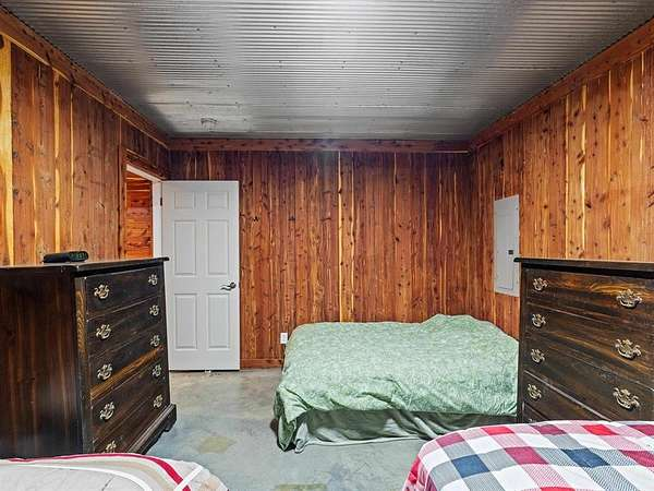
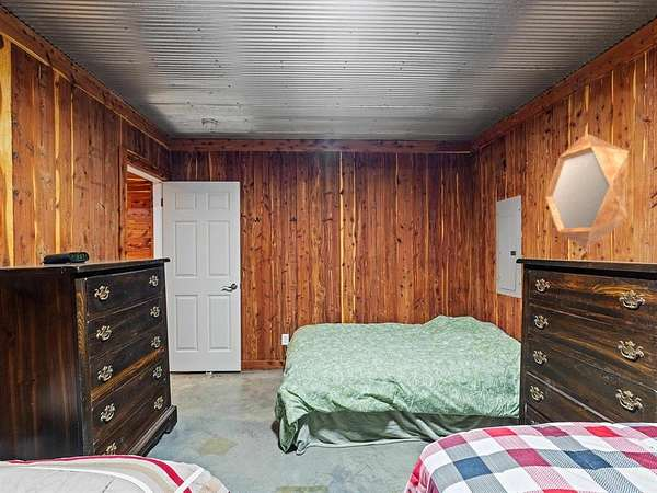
+ home mirror [545,133,630,251]
